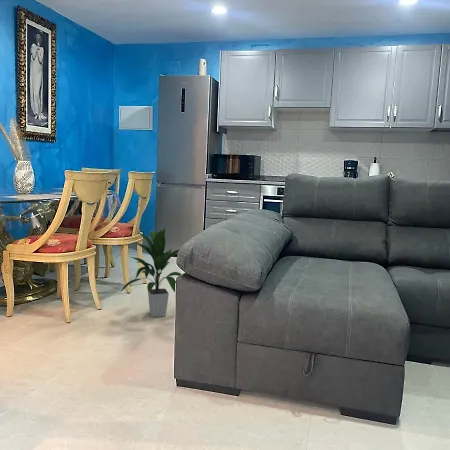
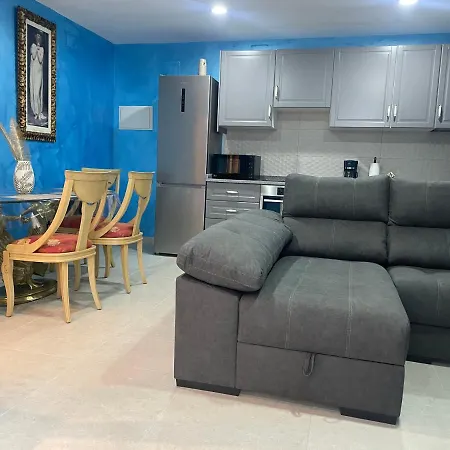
- indoor plant [119,227,182,318]
